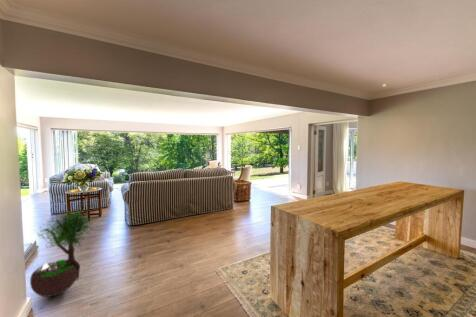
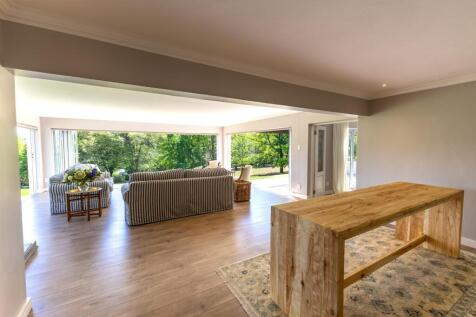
- potted tree [29,206,94,298]
